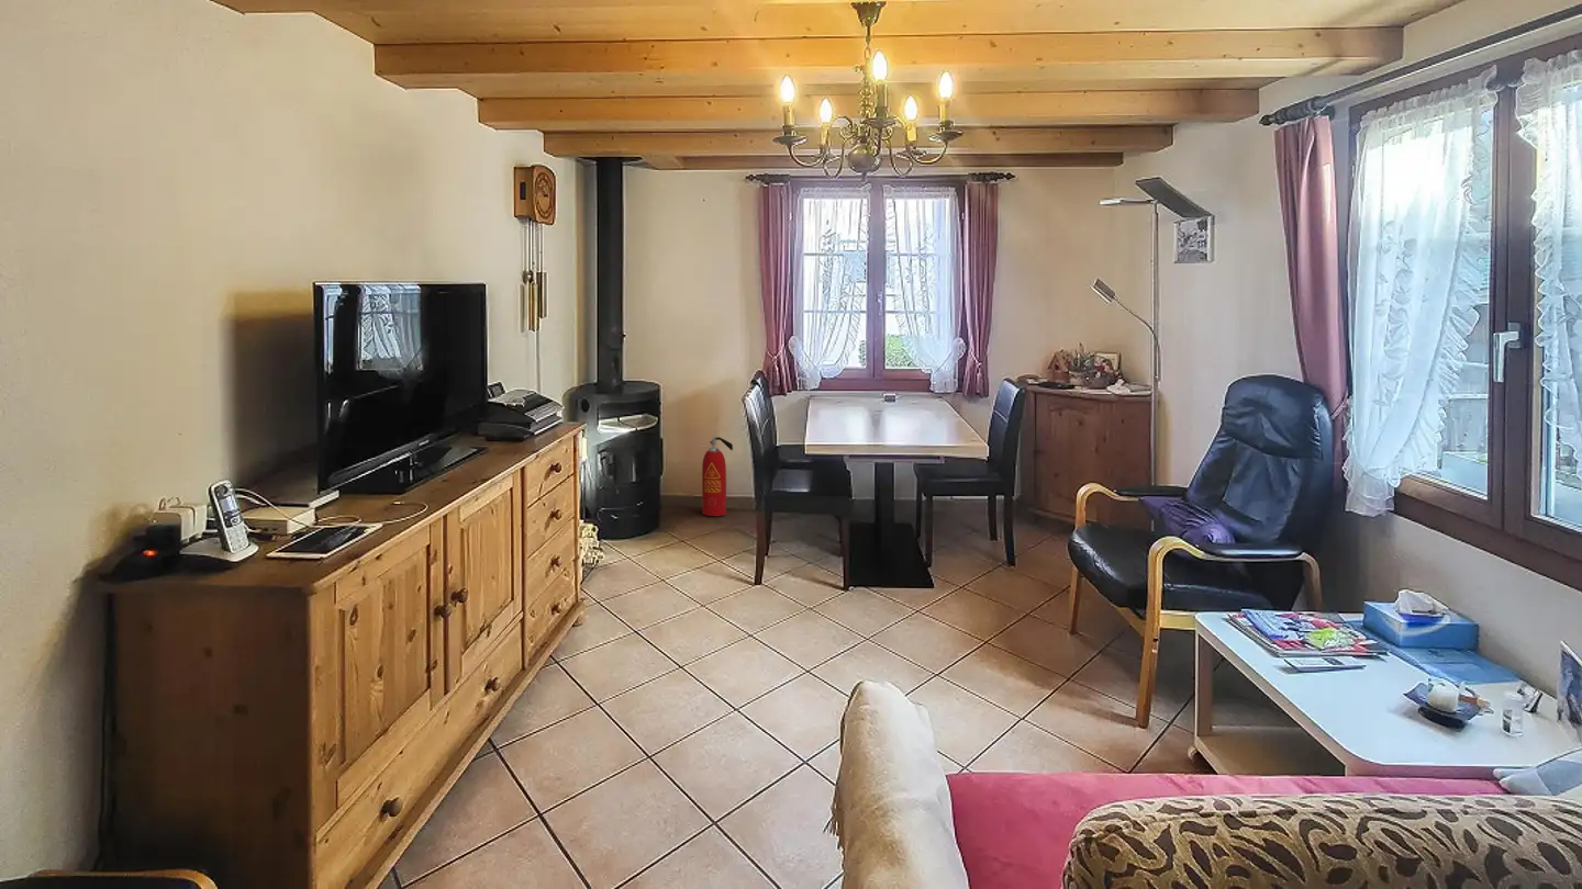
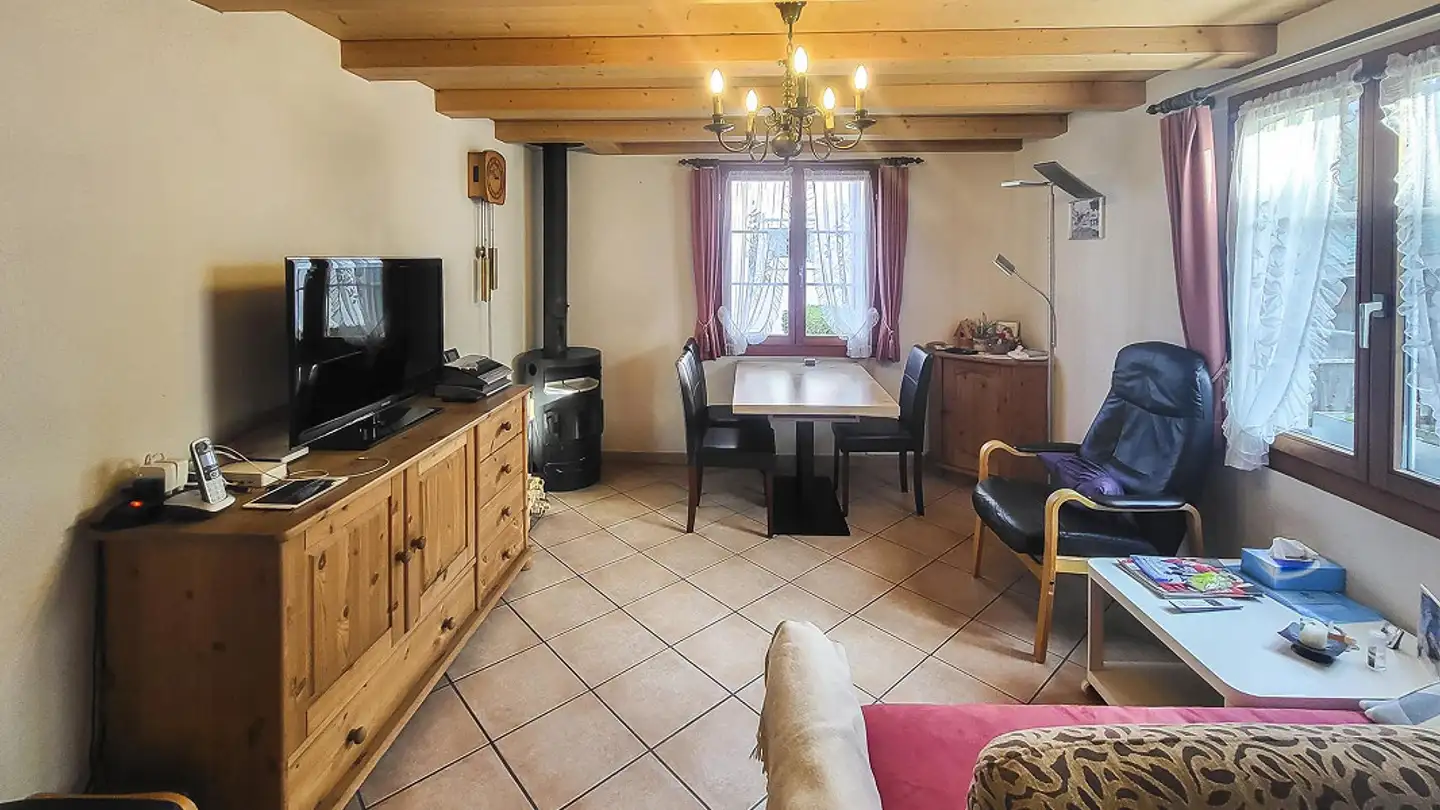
- fire extinguisher [699,436,734,517]
